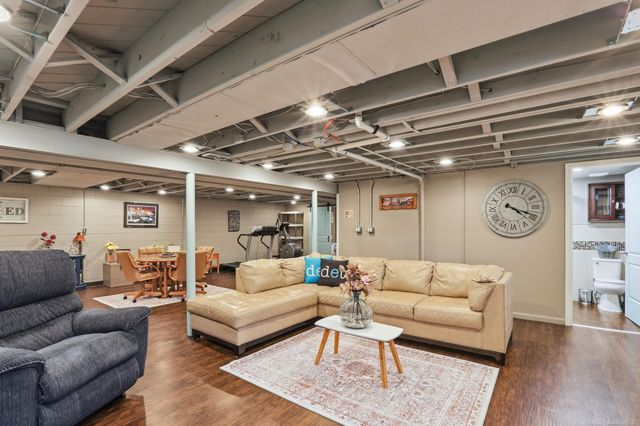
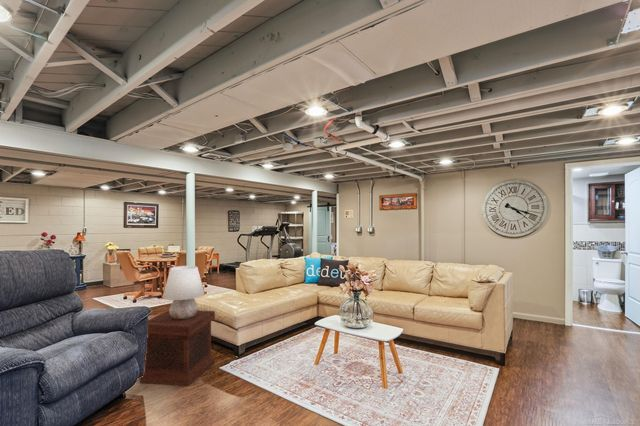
+ side table [139,309,216,387]
+ table lamp [162,265,206,320]
